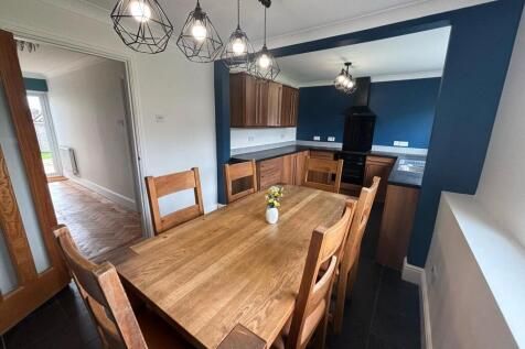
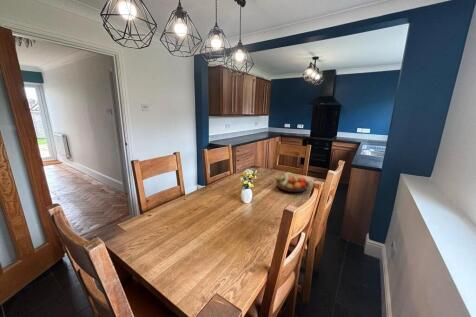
+ fruit bowl [273,171,310,194]
